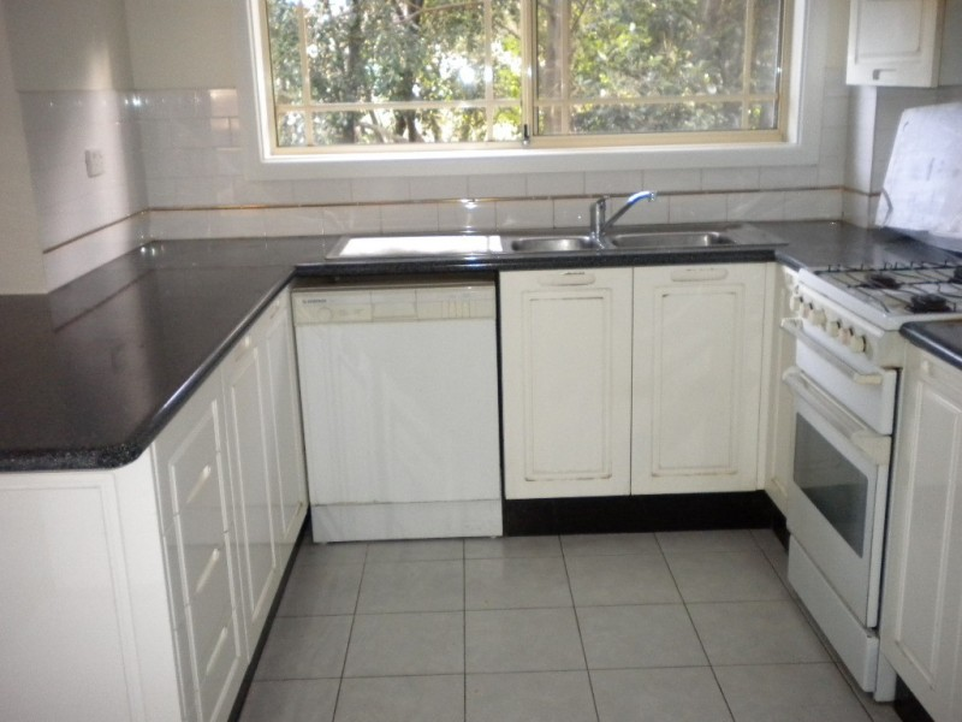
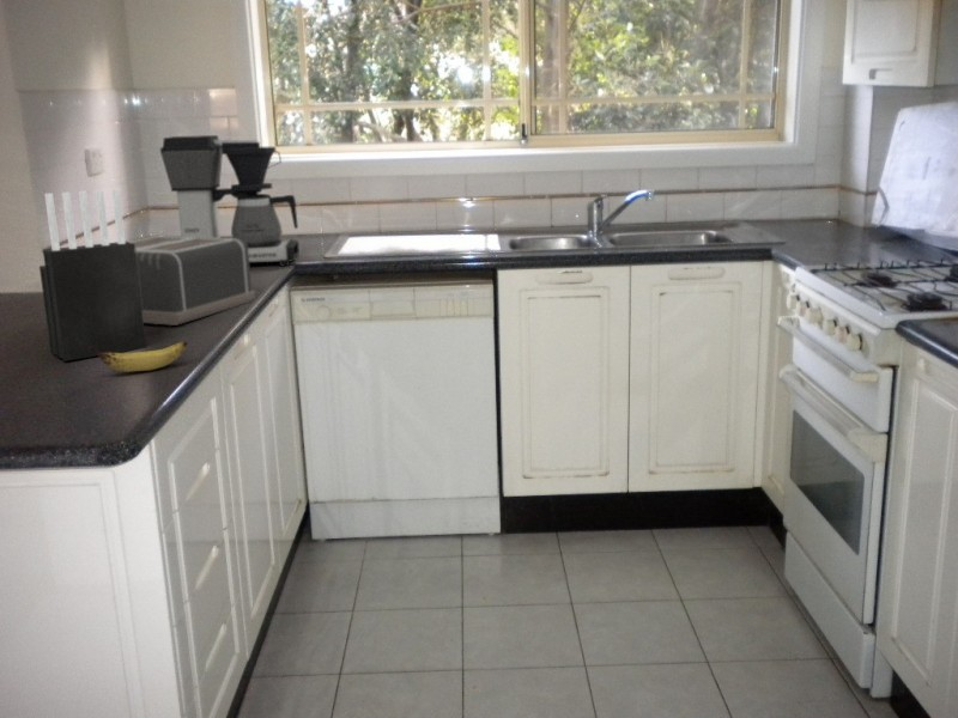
+ knife block [38,188,147,363]
+ banana [89,341,188,373]
+ toaster [128,235,256,327]
+ coffee maker [159,134,301,267]
